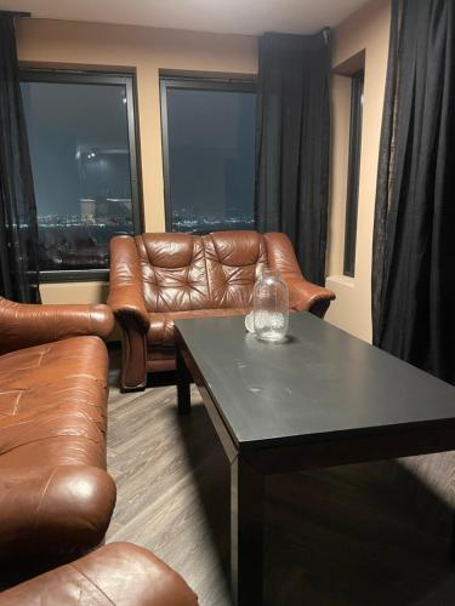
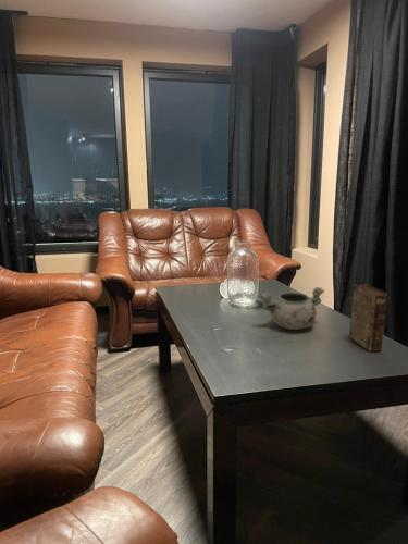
+ book [348,283,388,353]
+ decorative bowl [258,286,325,331]
